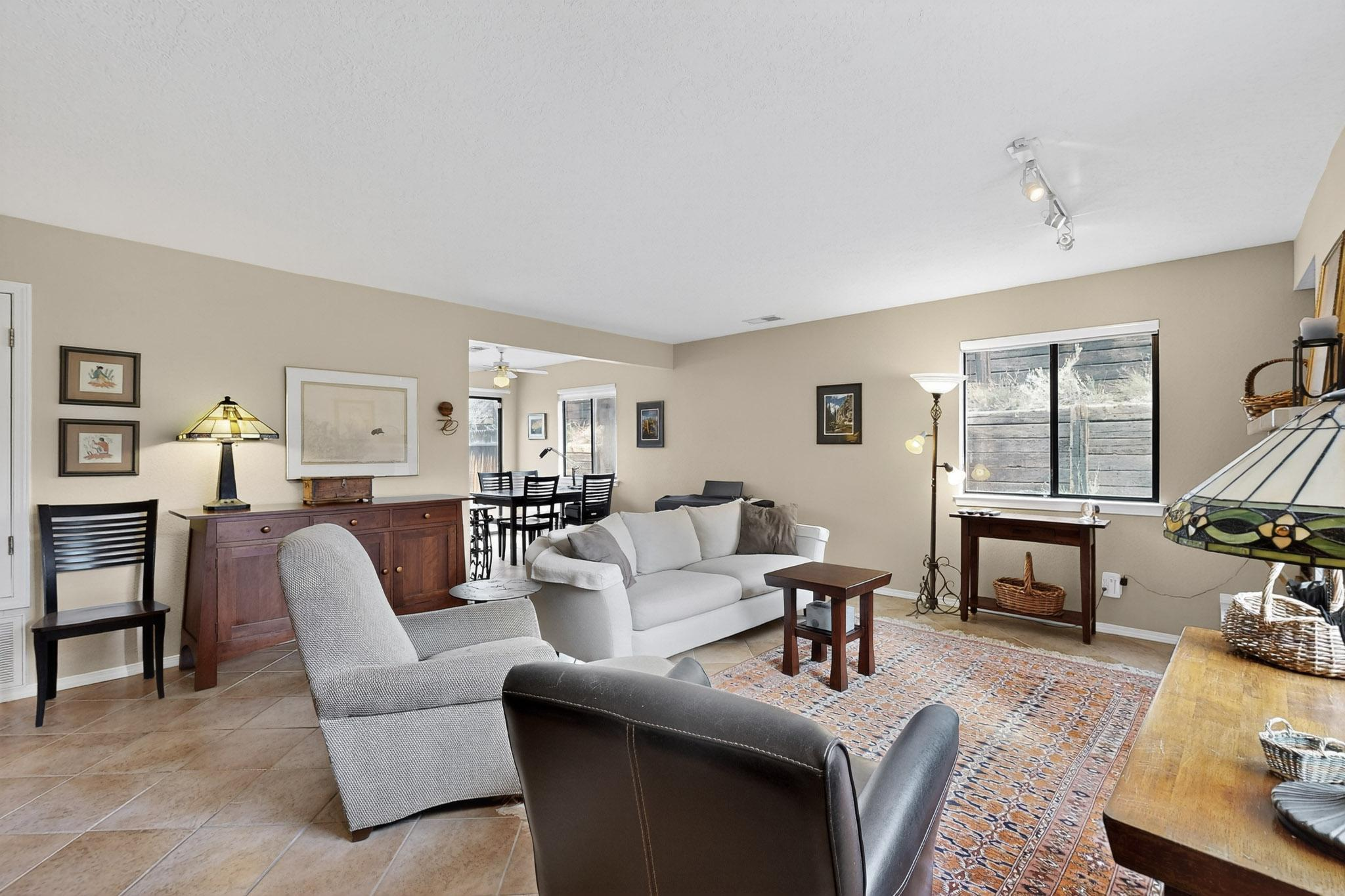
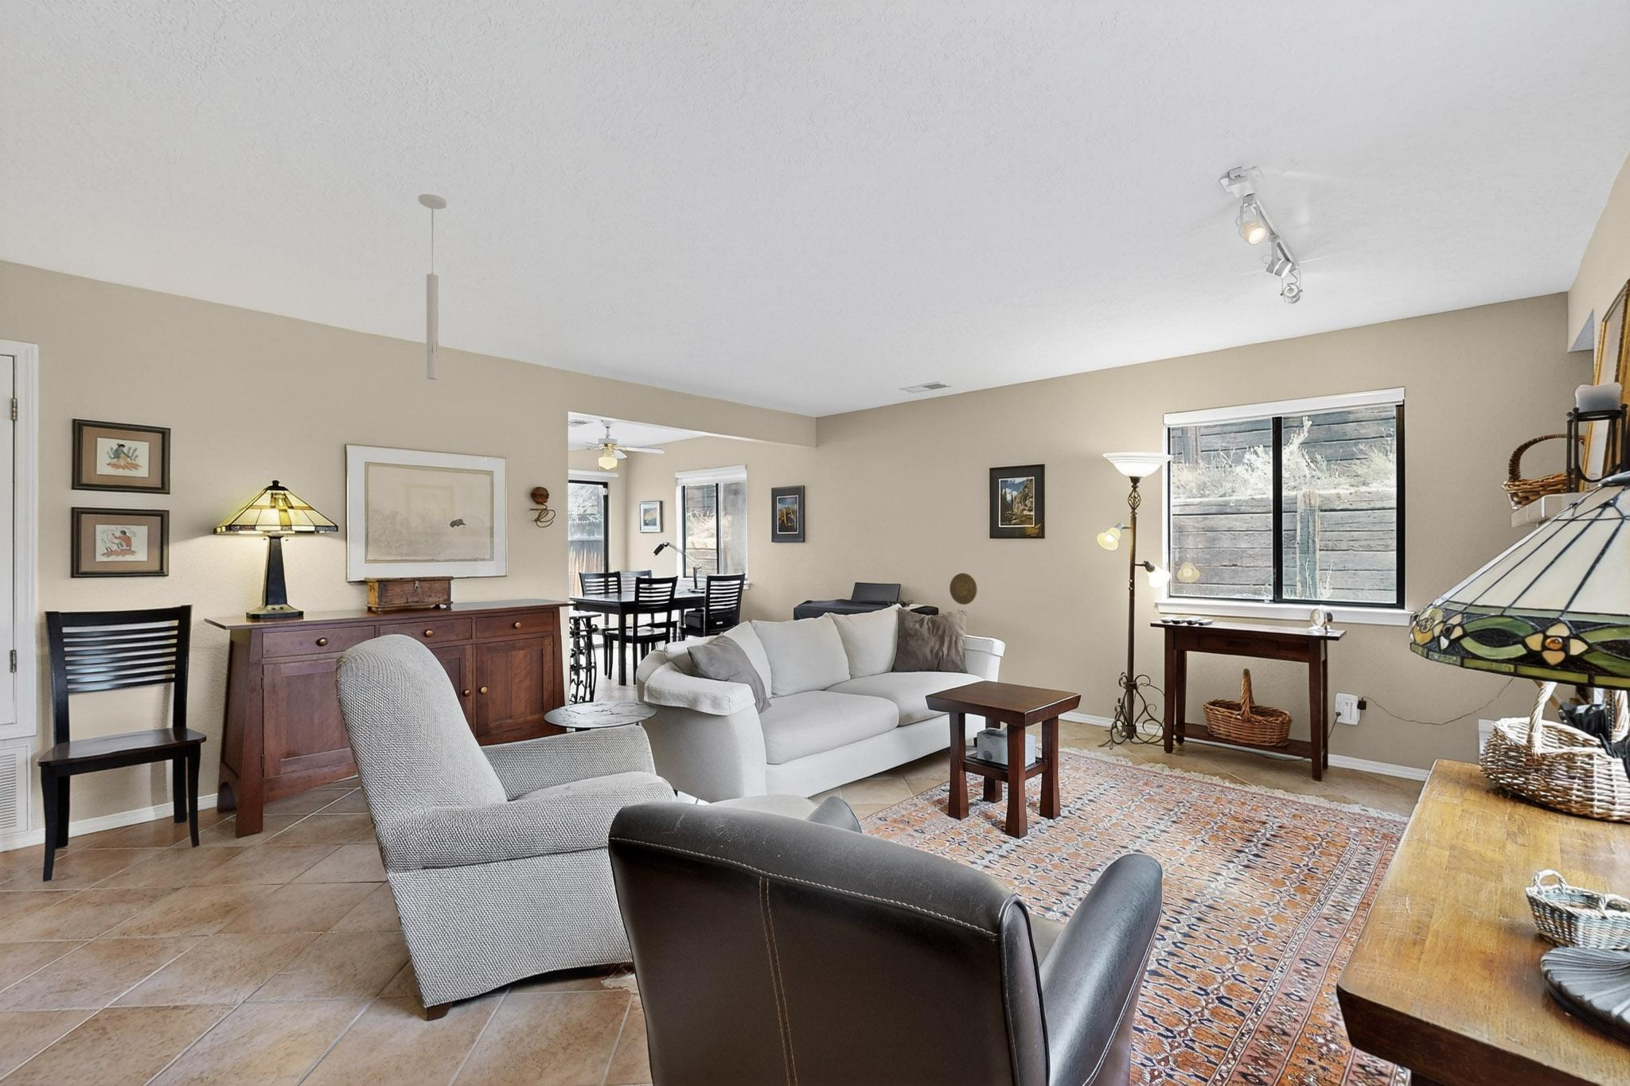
+ ceiling light [417,194,447,381]
+ decorative plate [949,572,978,606]
